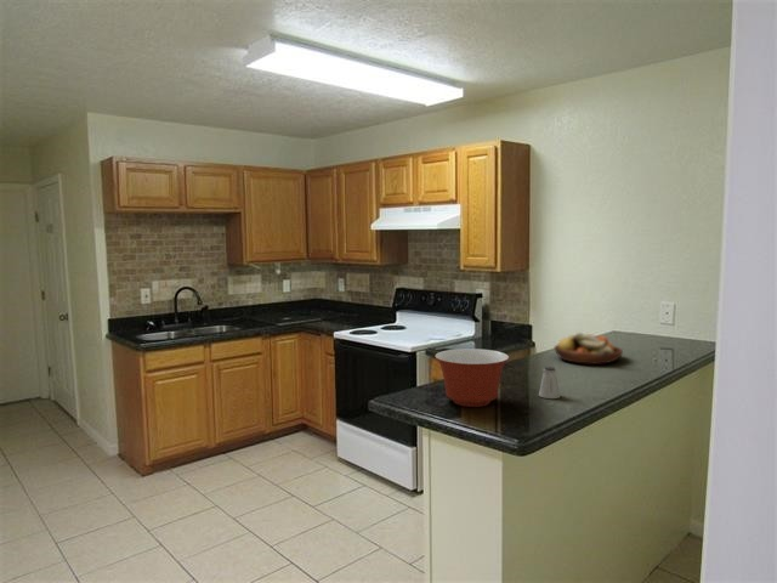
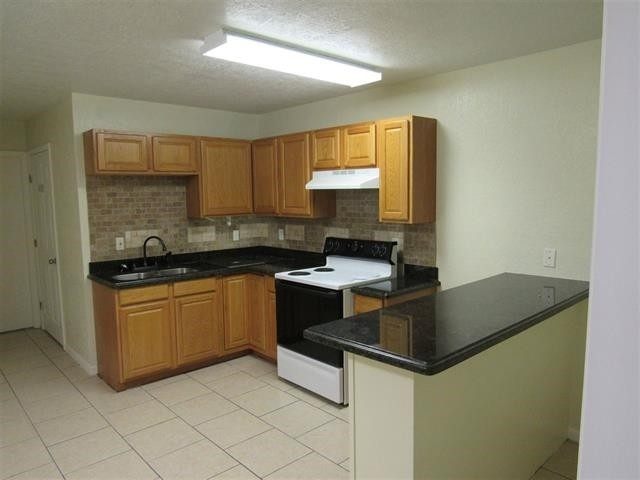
- fruit bowl [552,332,624,366]
- saltshaker [538,366,561,400]
- mixing bowl [433,347,510,408]
